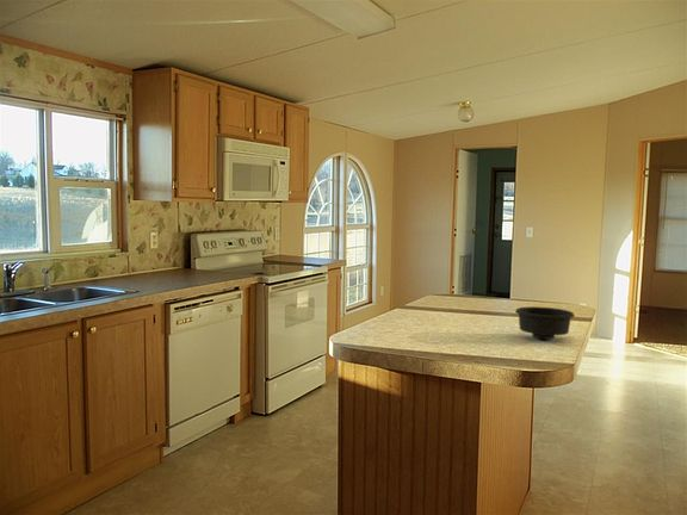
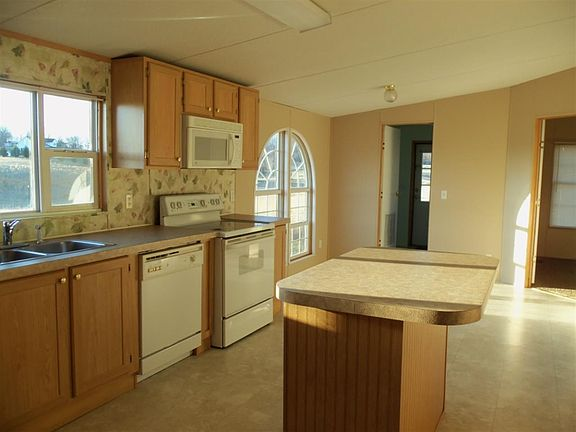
- bowl [514,305,576,341]
